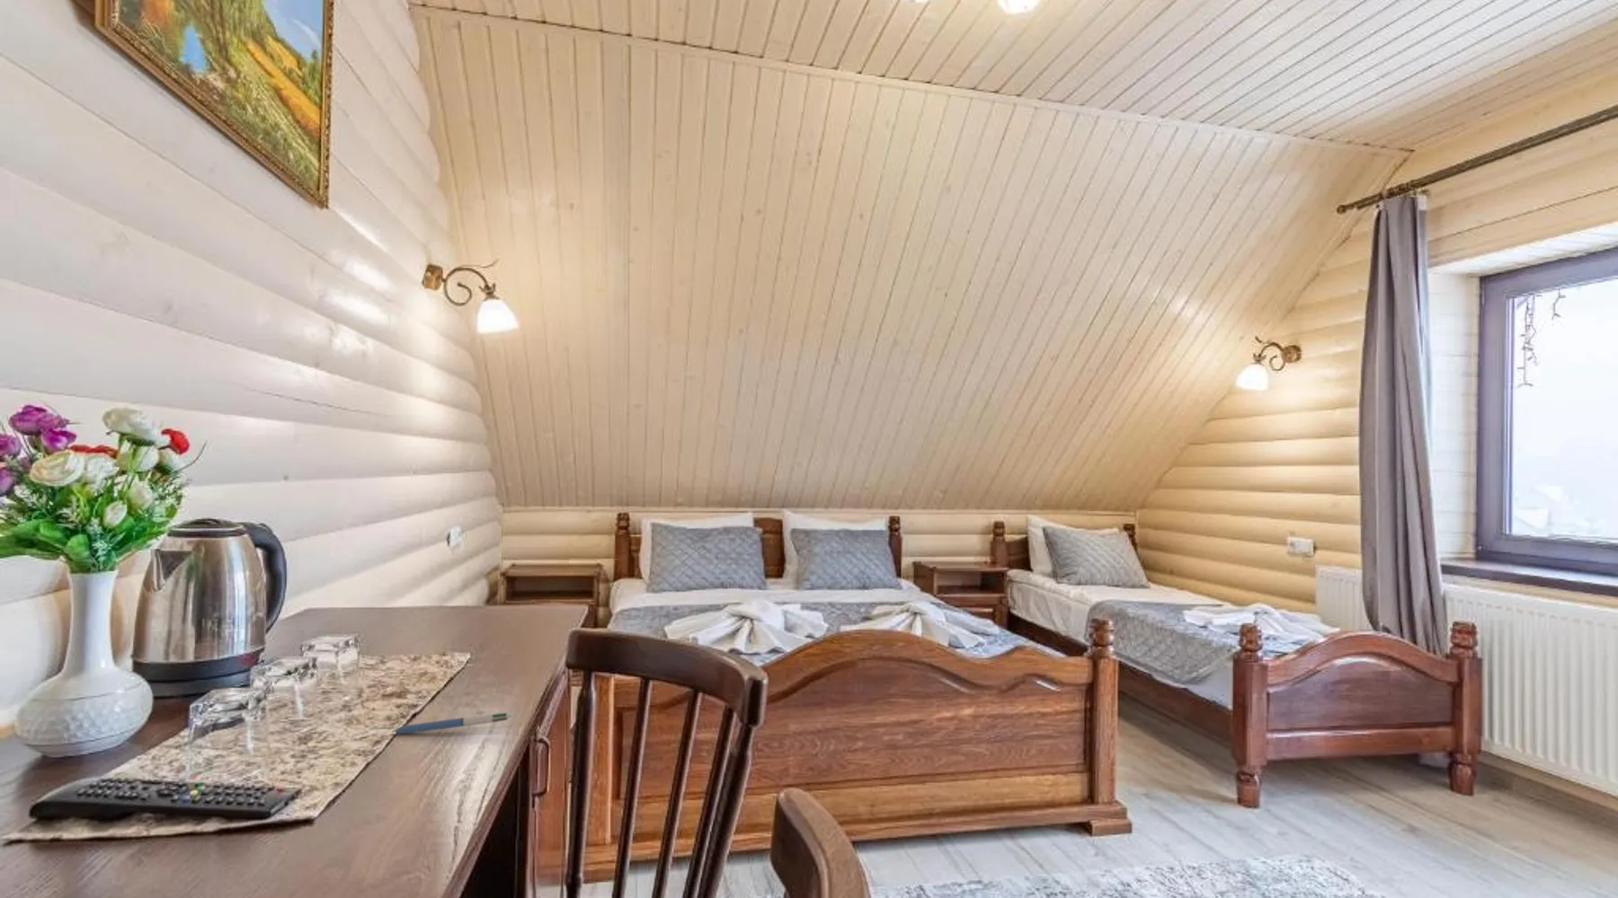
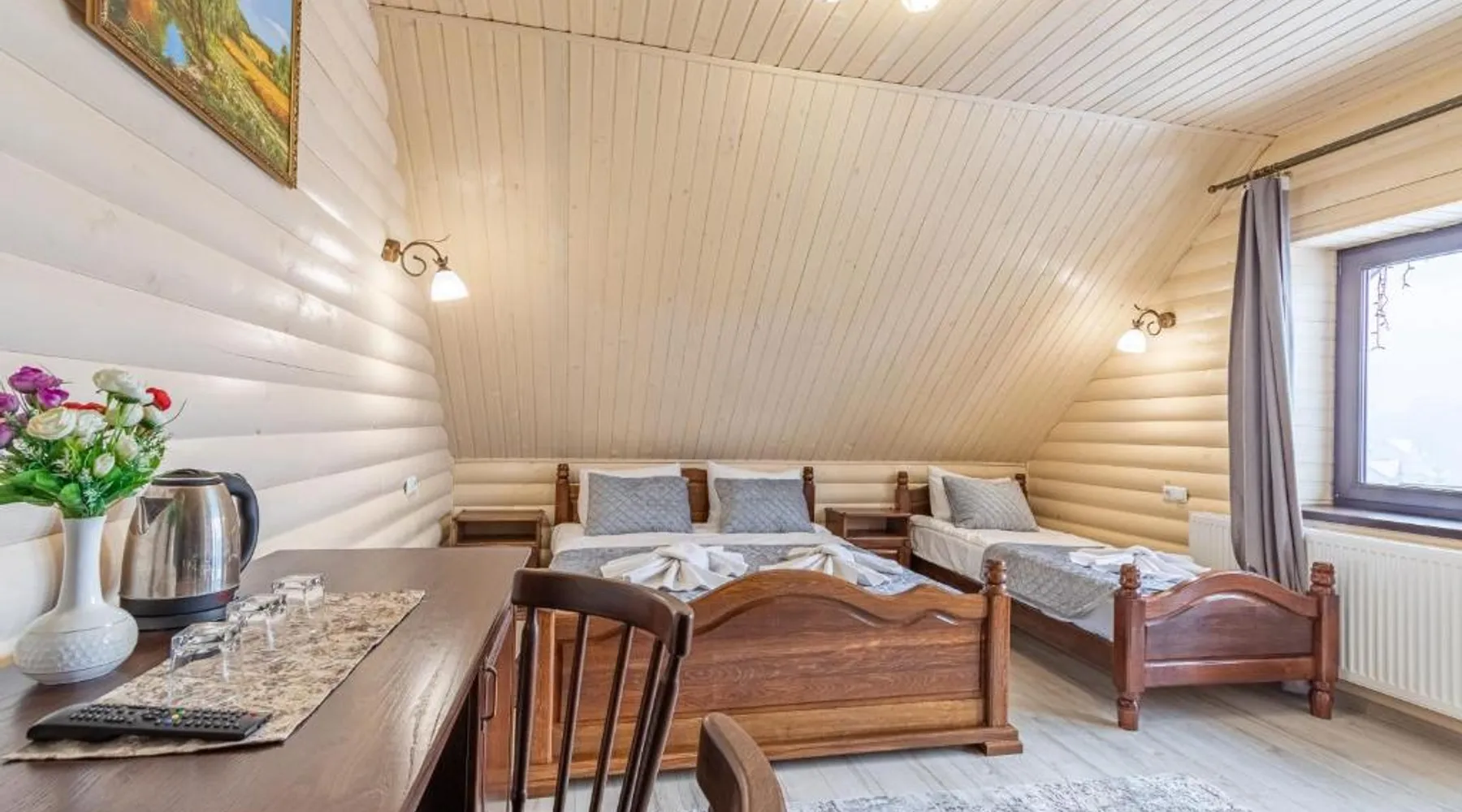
- pen [391,711,515,734]
